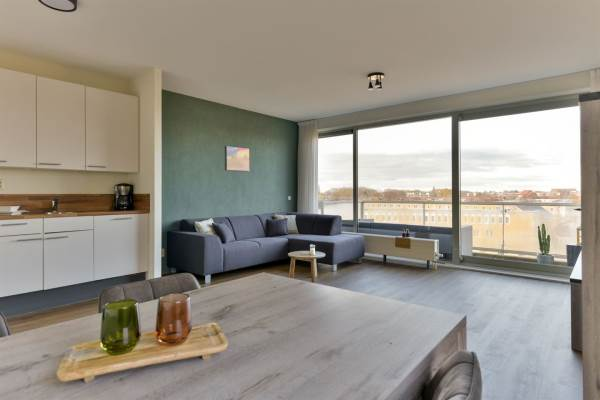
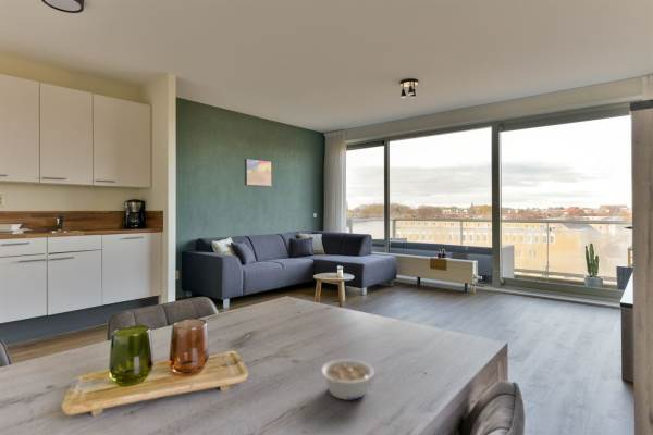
+ legume [320,358,375,401]
